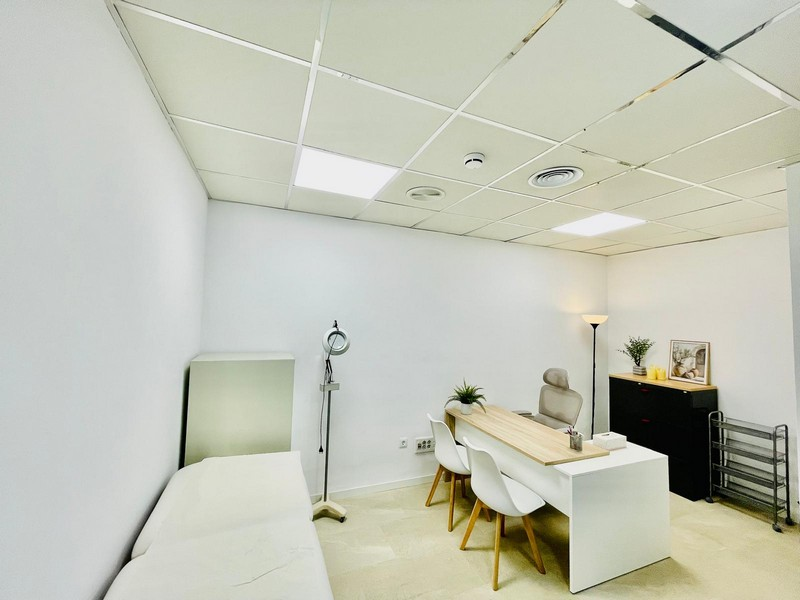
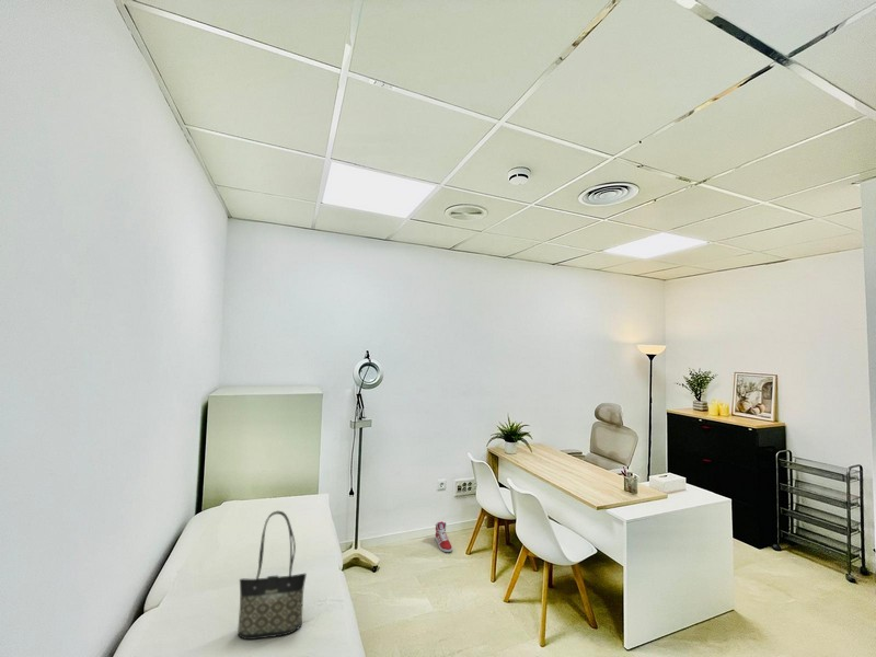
+ sneaker [434,520,453,553]
+ tote bag [237,510,308,641]
